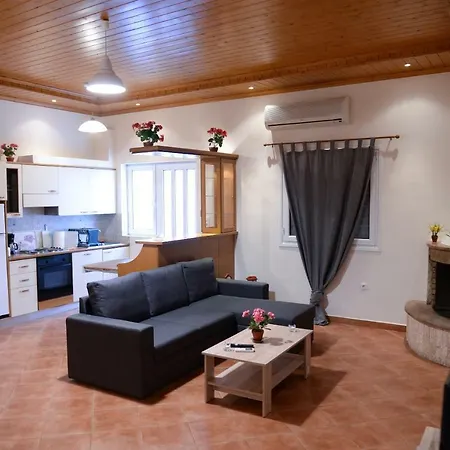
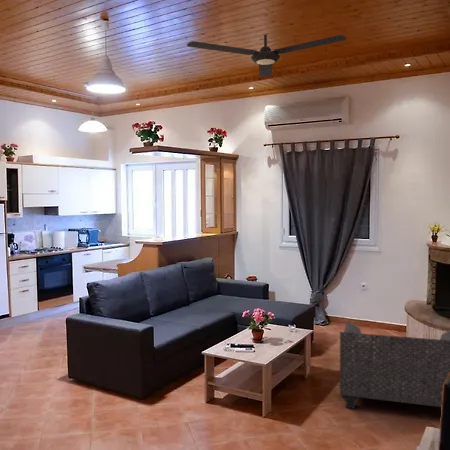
+ armchair [339,322,450,410]
+ ceiling fan [186,34,348,78]
